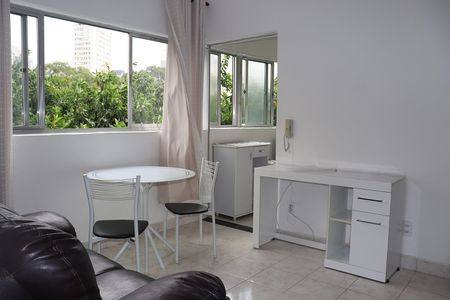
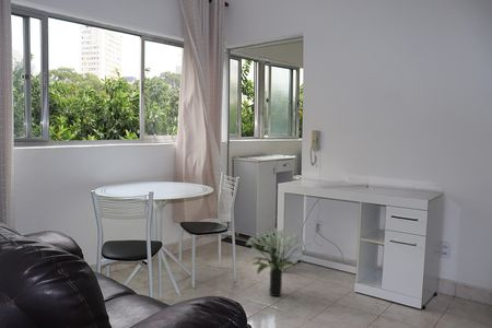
+ potted plant [245,227,311,297]
